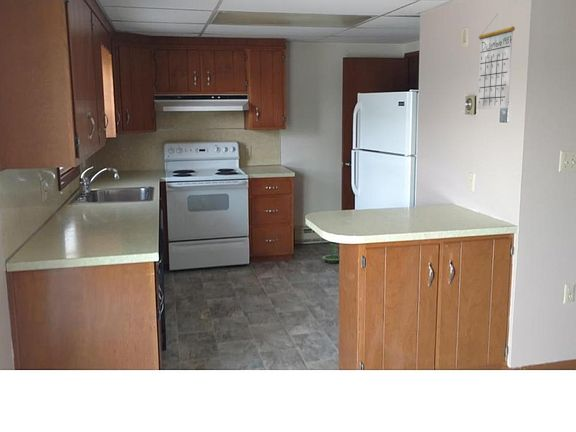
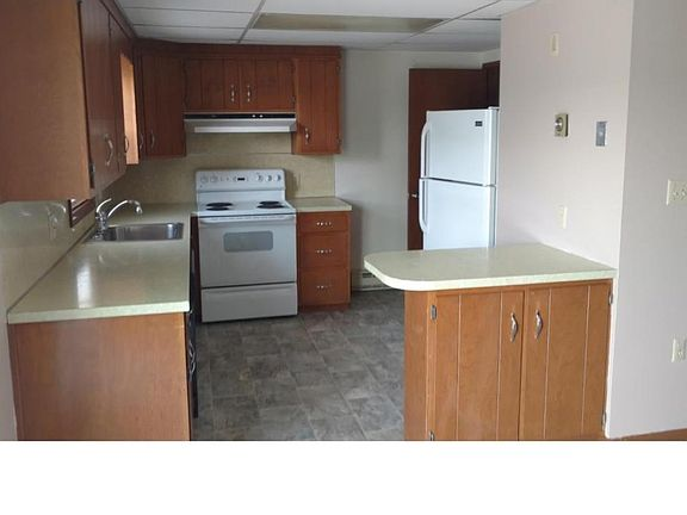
- calendar [476,14,516,110]
- terrarium [322,242,340,264]
